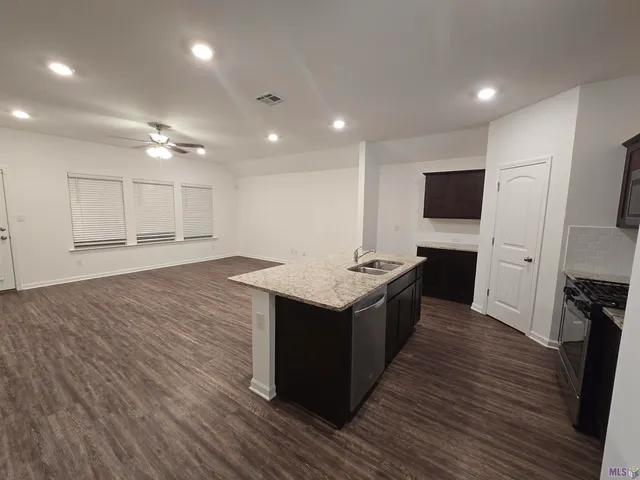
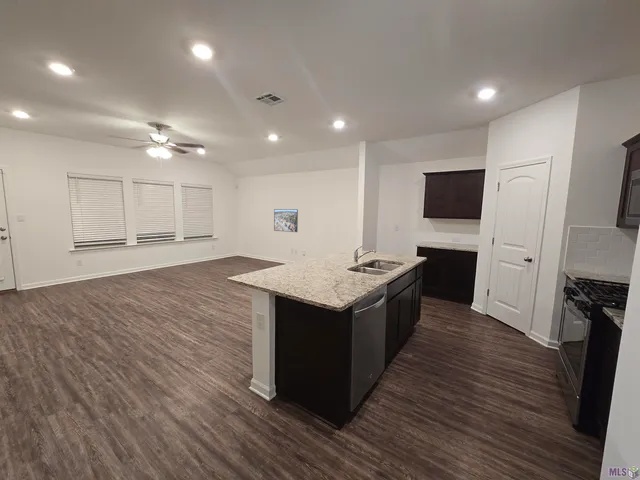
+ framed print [273,208,299,233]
